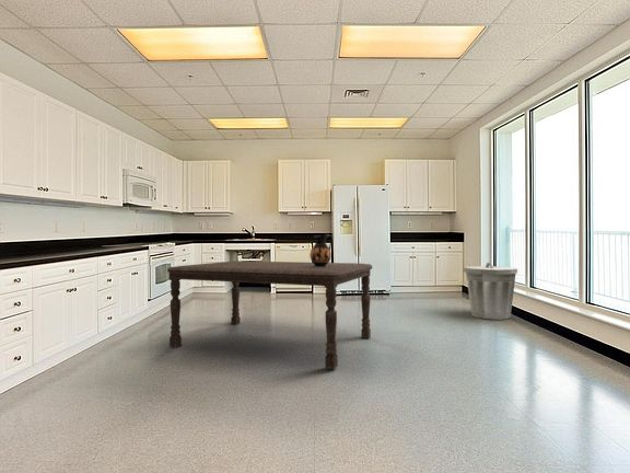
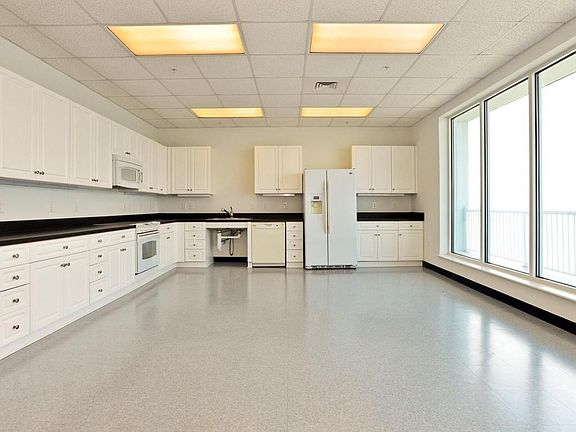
- dining table [166,259,373,370]
- ceramic jug [308,233,334,267]
- trash can [463,262,518,321]
